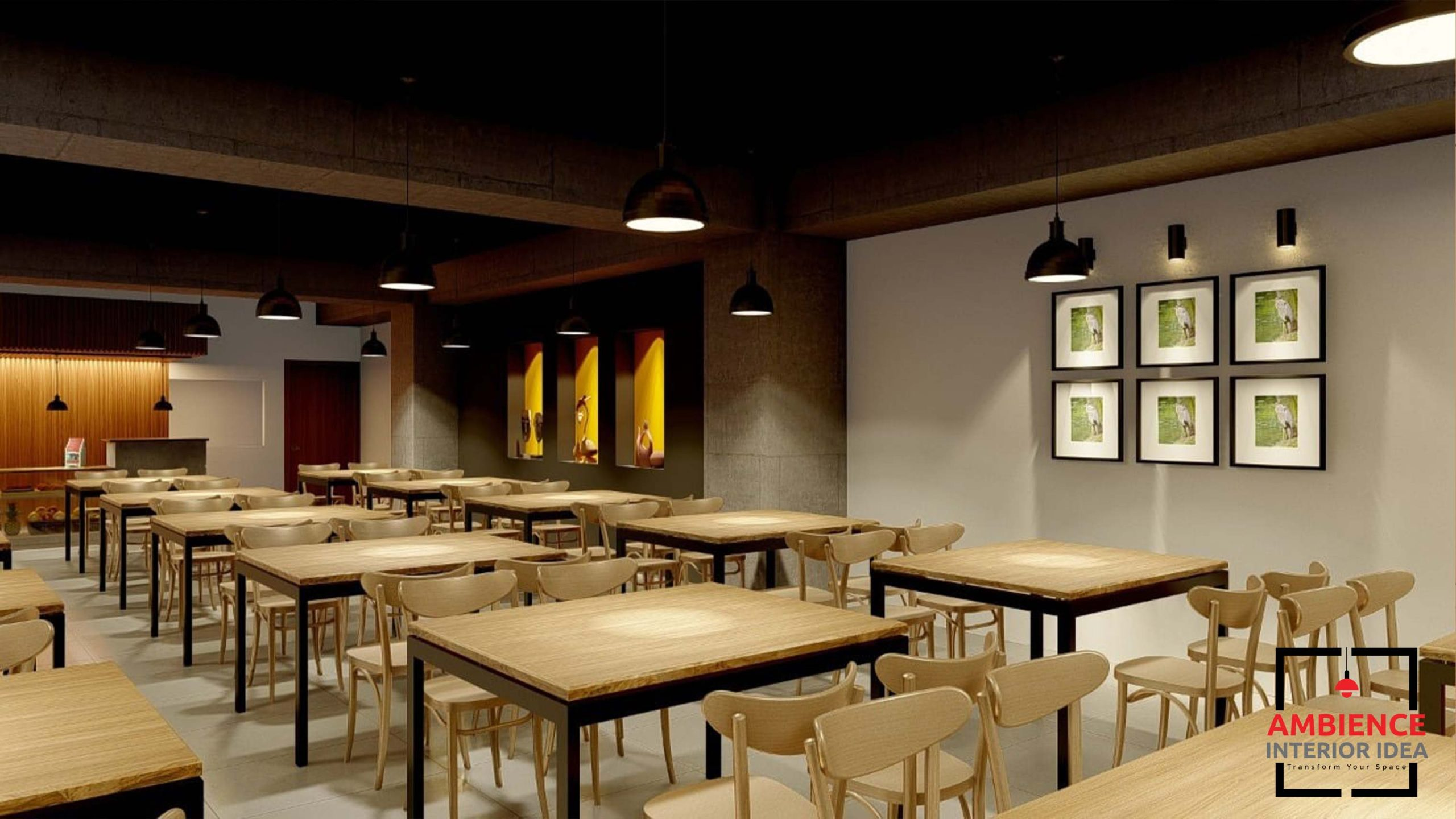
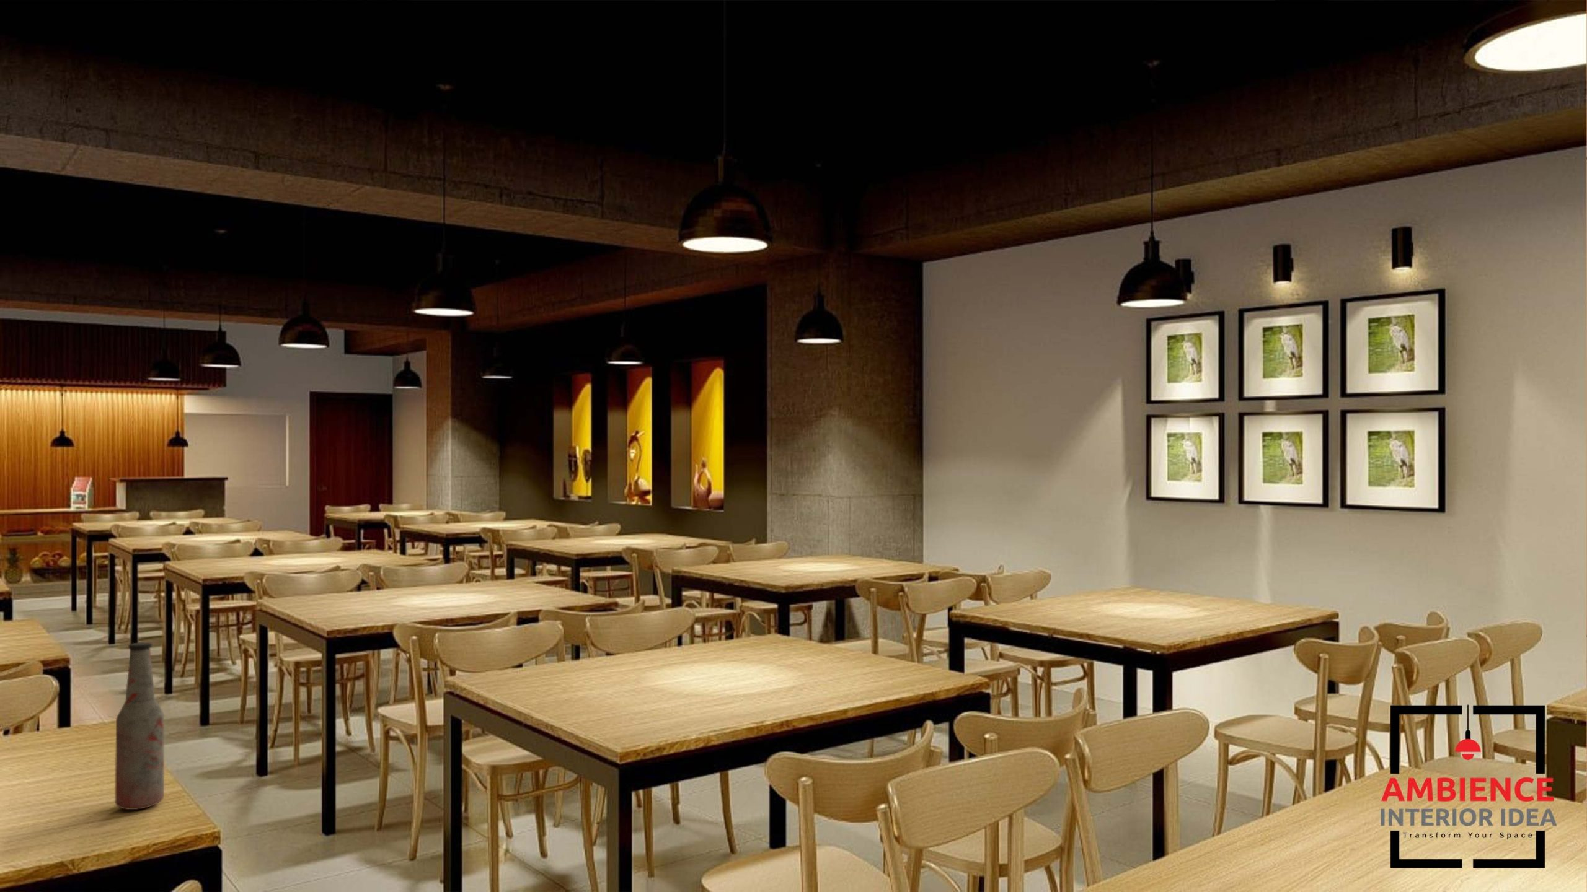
+ bottle [114,641,165,810]
